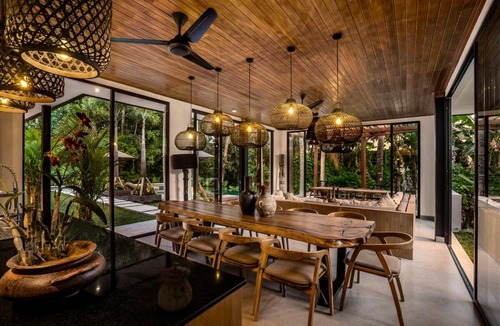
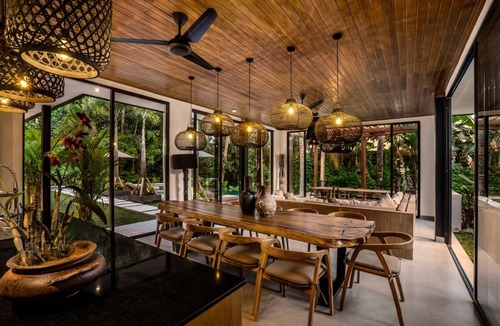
- teapot [156,261,193,313]
